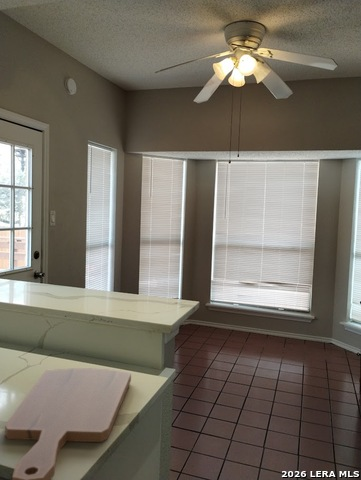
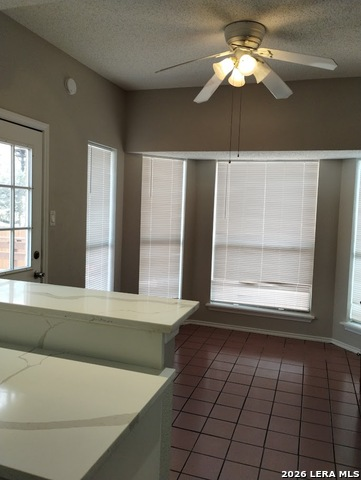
- cutting board [4,367,132,480]
